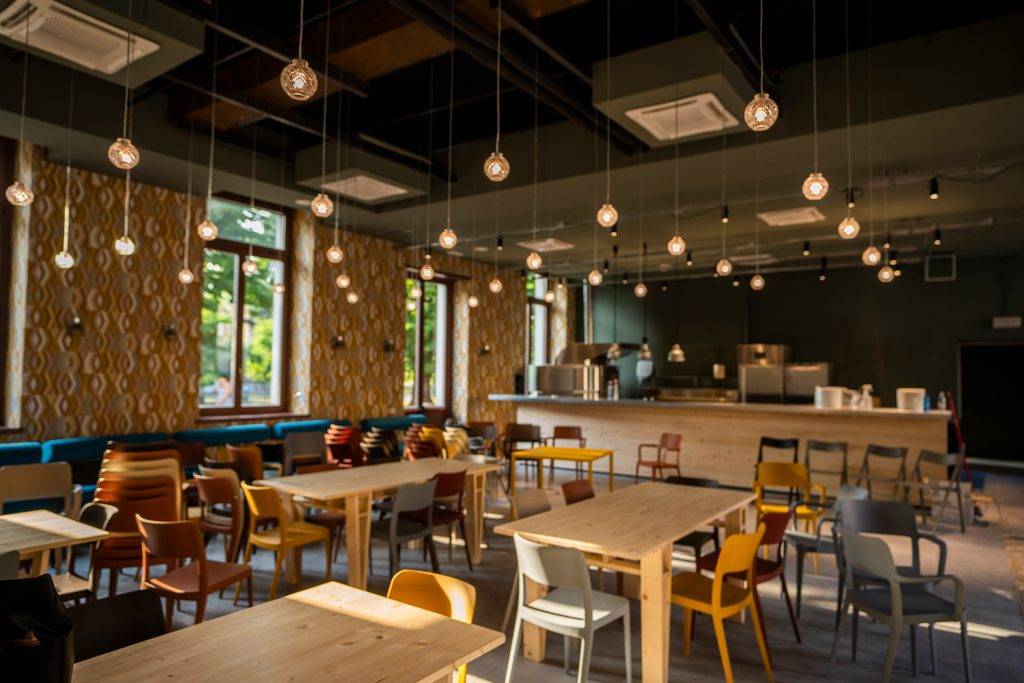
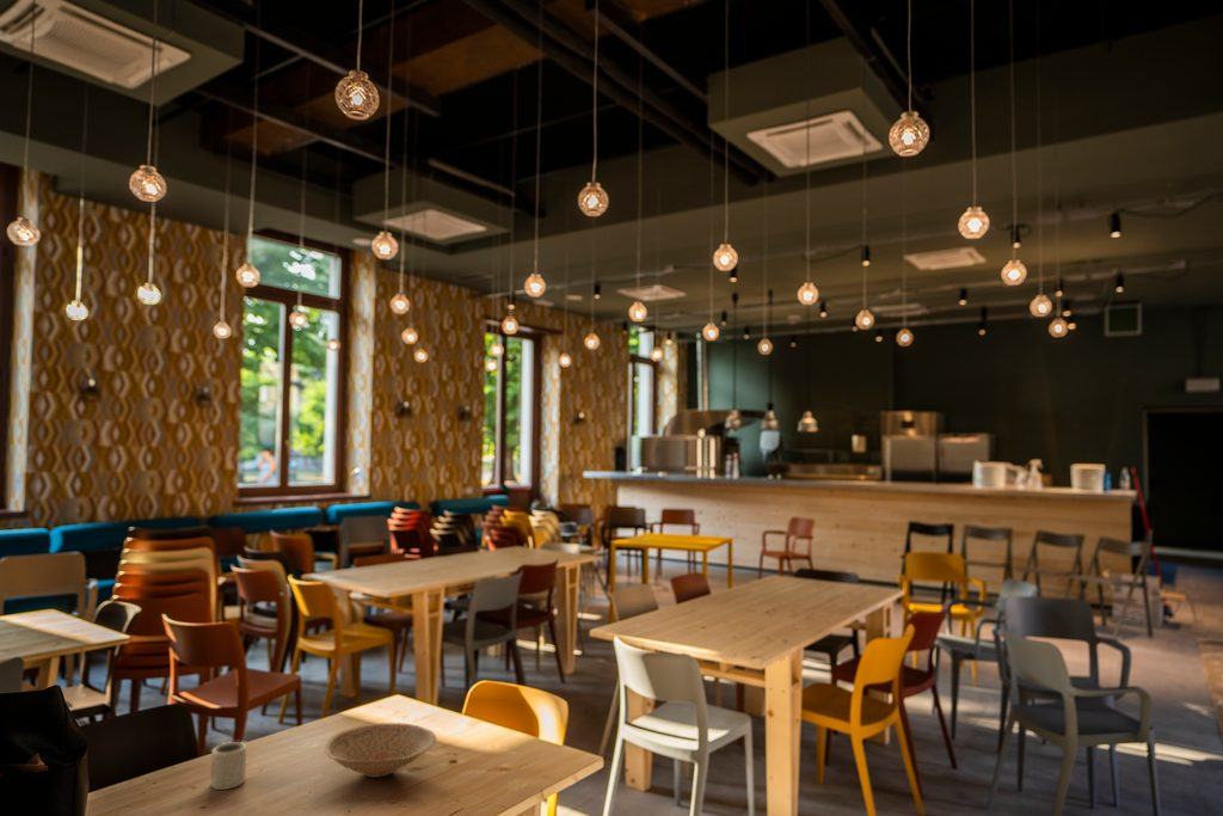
+ bowl [324,722,437,779]
+ cup [209,741,247,791]
